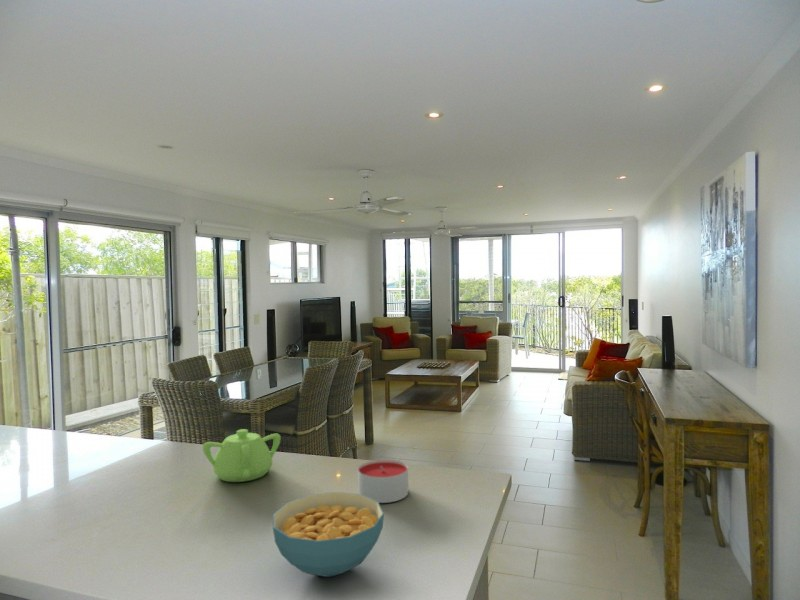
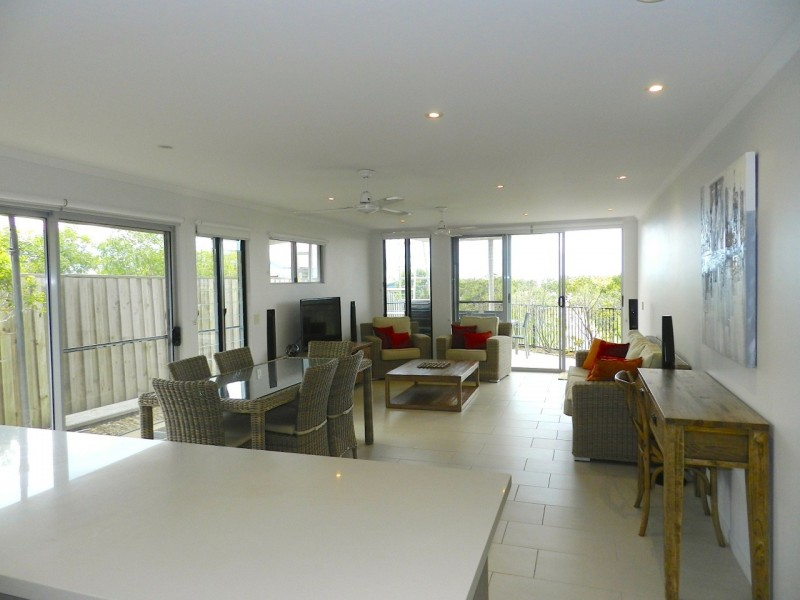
- teapot [202,428,282,483]
- cereal bowl [272,491,385,578]
- candle [357,459,409,504]
